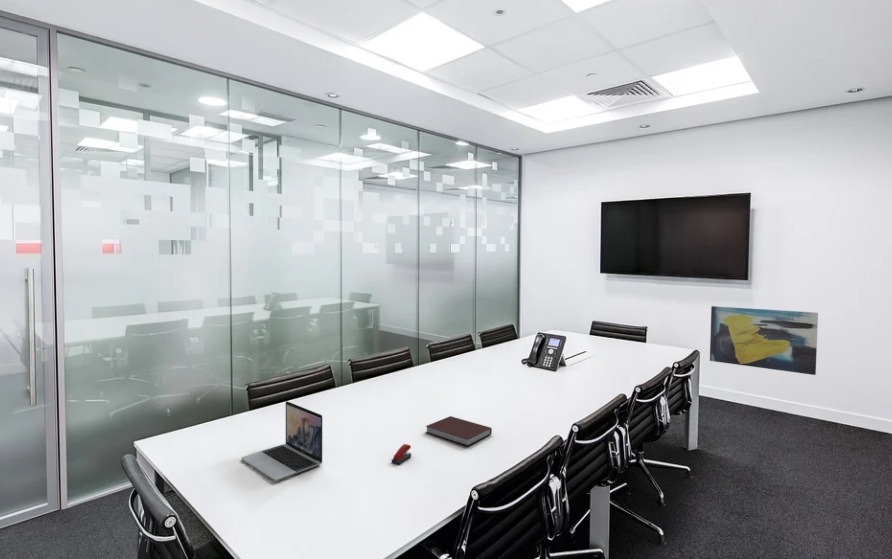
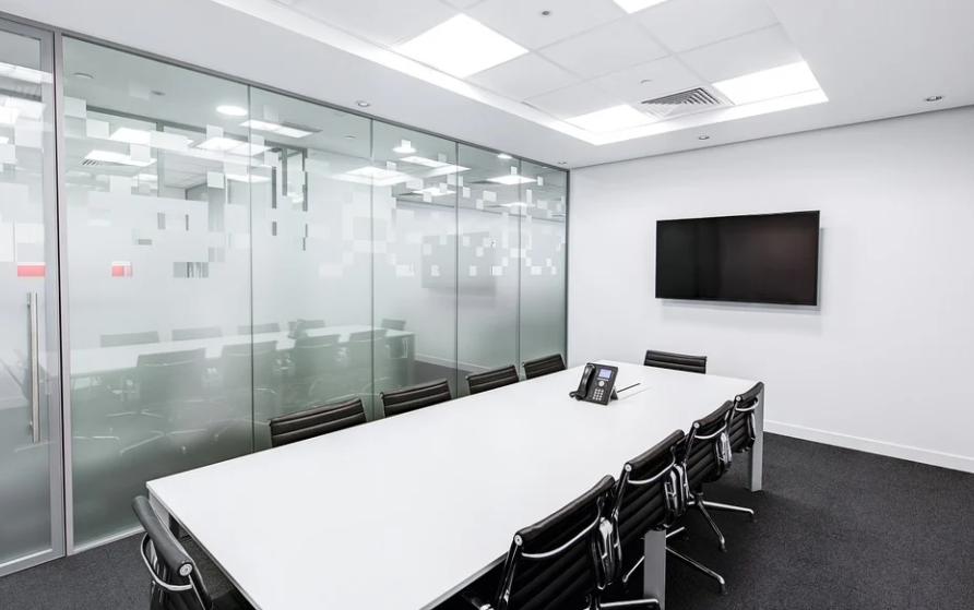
- notebook [425,415,493,447]
- laptop [241,400,323,482]
- stapler [391,443,412,465]
- wall art [709,305,819,376]
